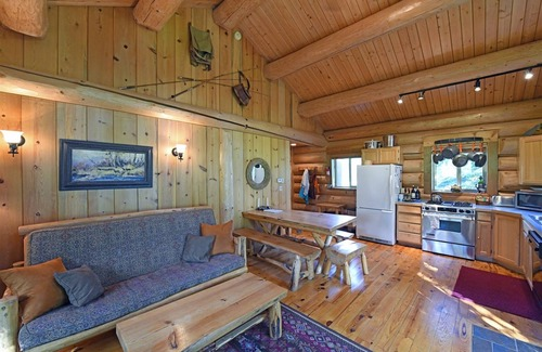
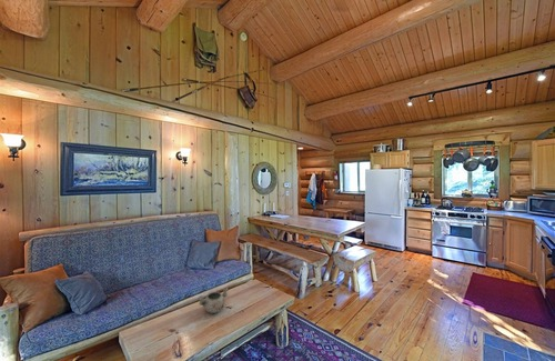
+ decorative bowl [196,287,230,314]
